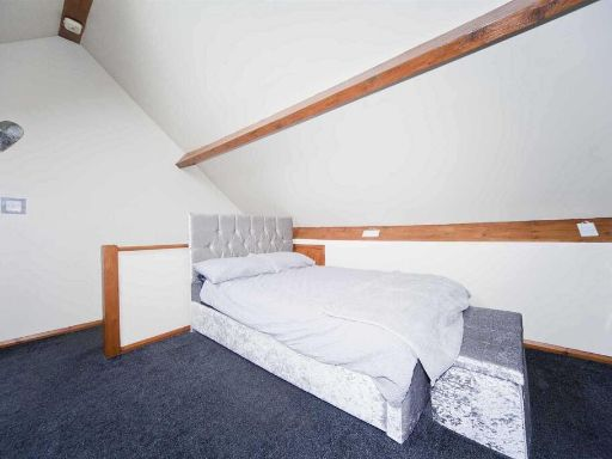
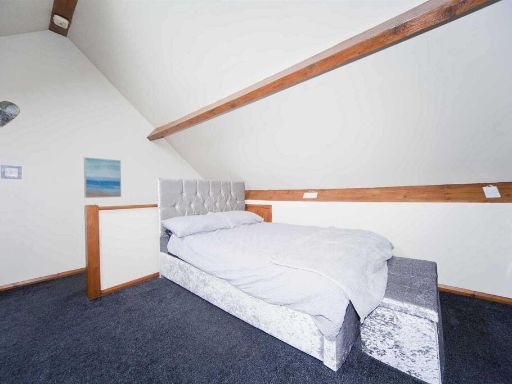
+ wall art [83,156,122,199]
